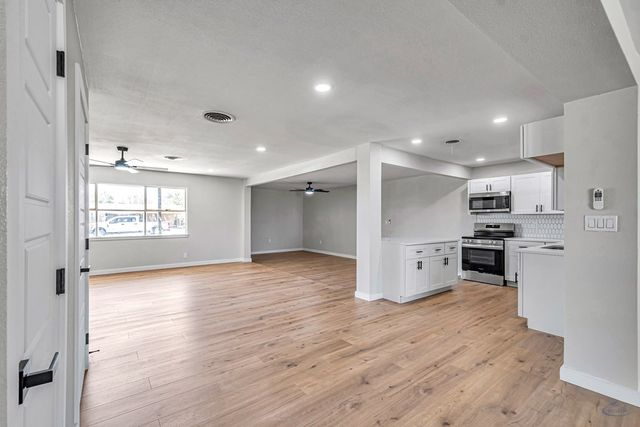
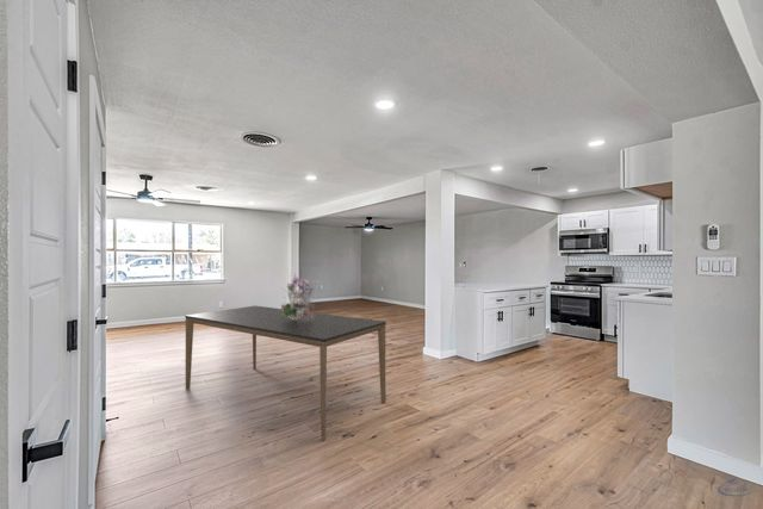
+ bouquet [279,269,320,319]
+ dining table [184,305,387,442]
